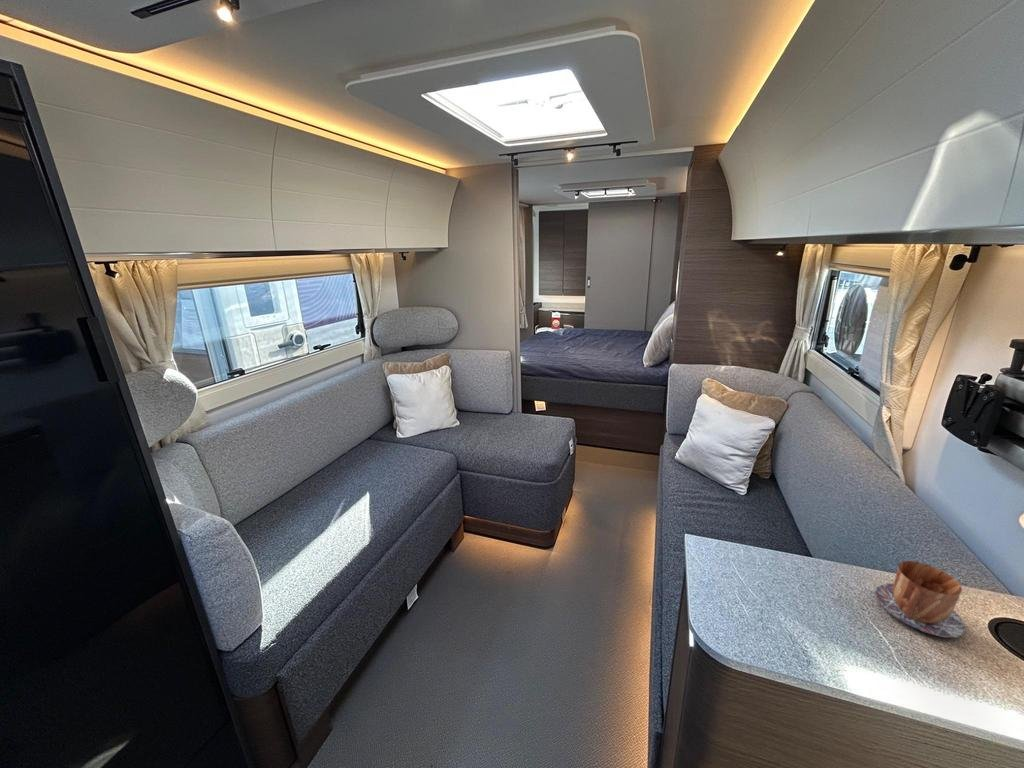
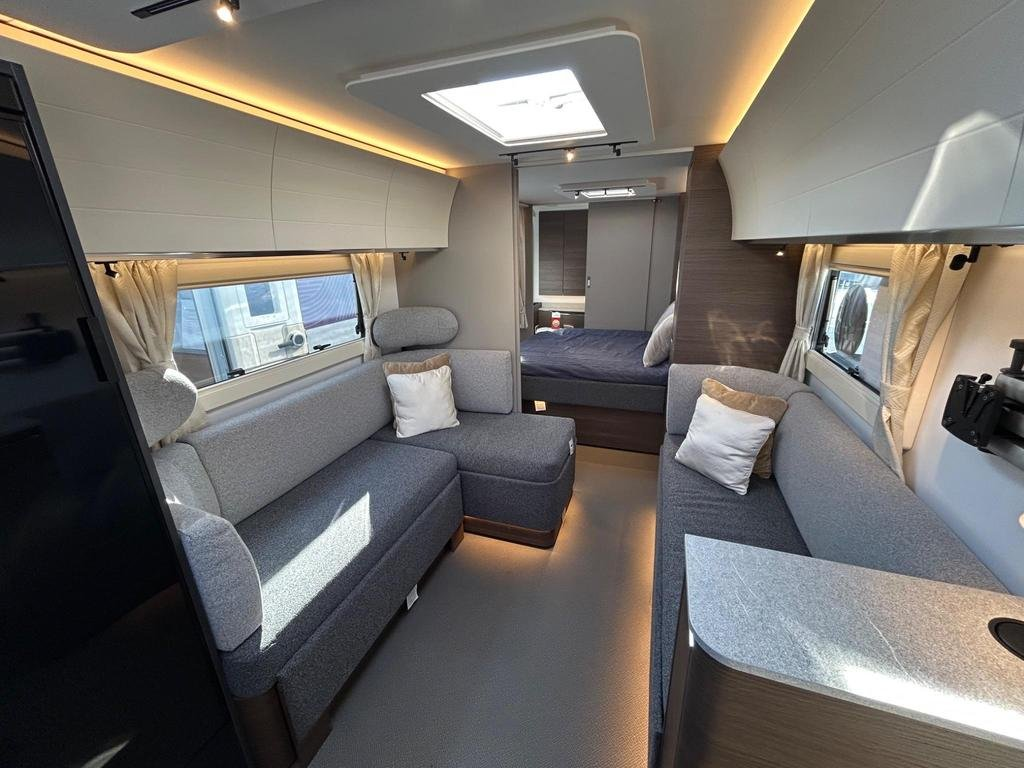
- mug [874,560,966,638]
